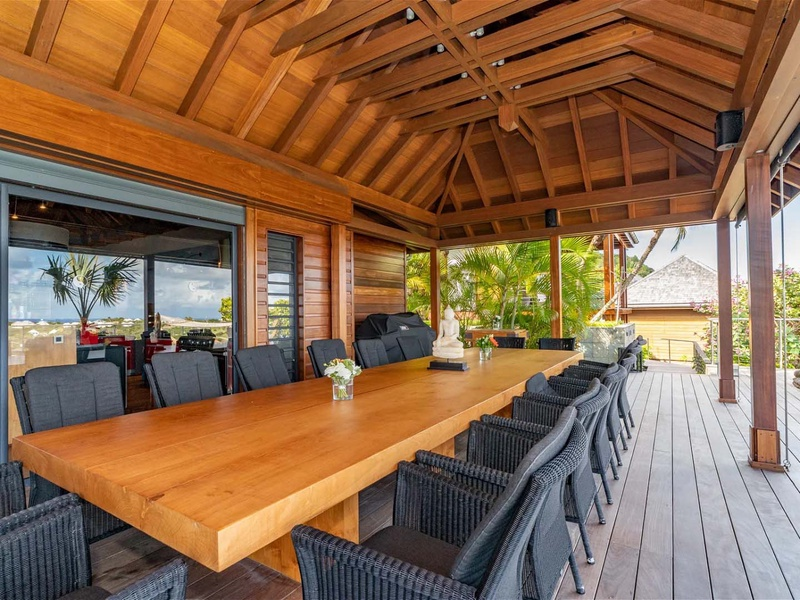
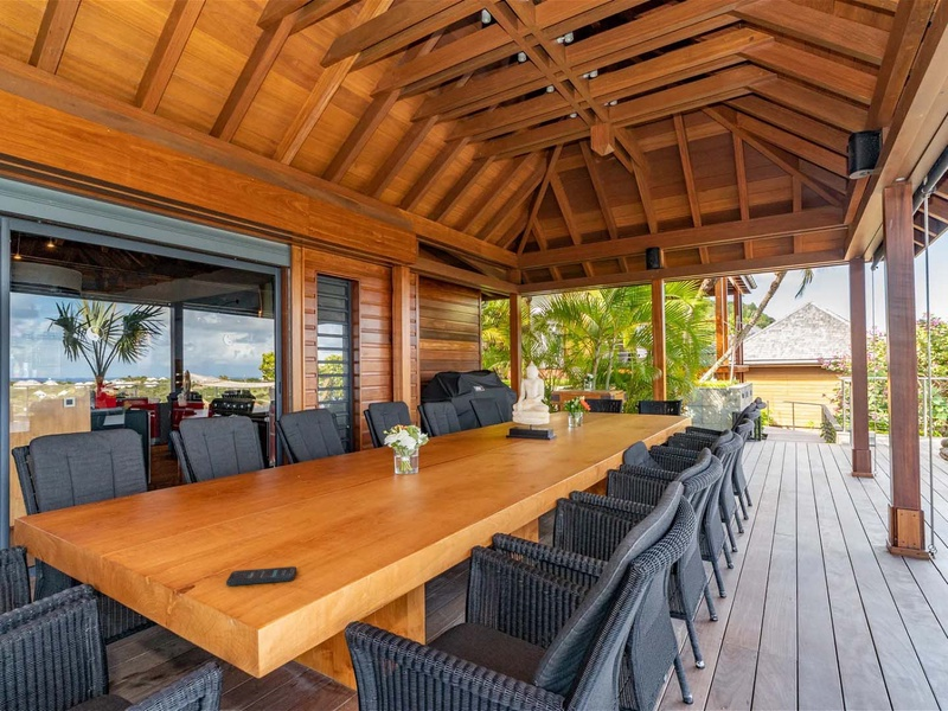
+ smartphone [225,565,297,587]
